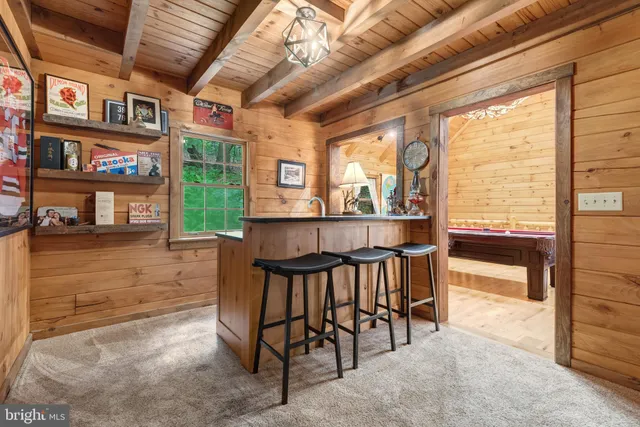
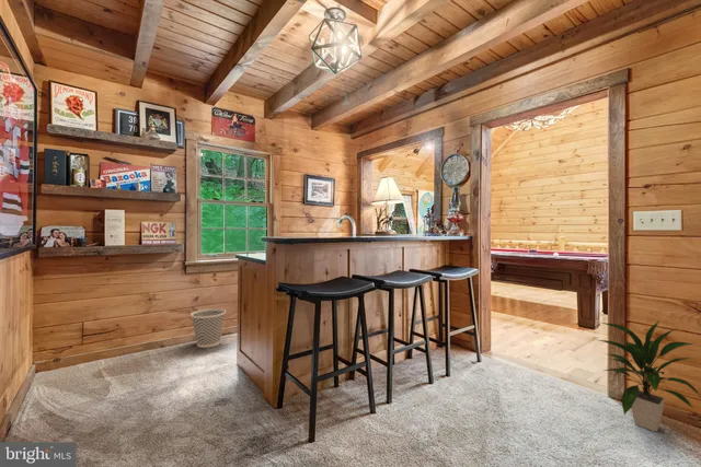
+ indoor plant [595,319,701,433]
+ wastebasket [189,307,227,349]
